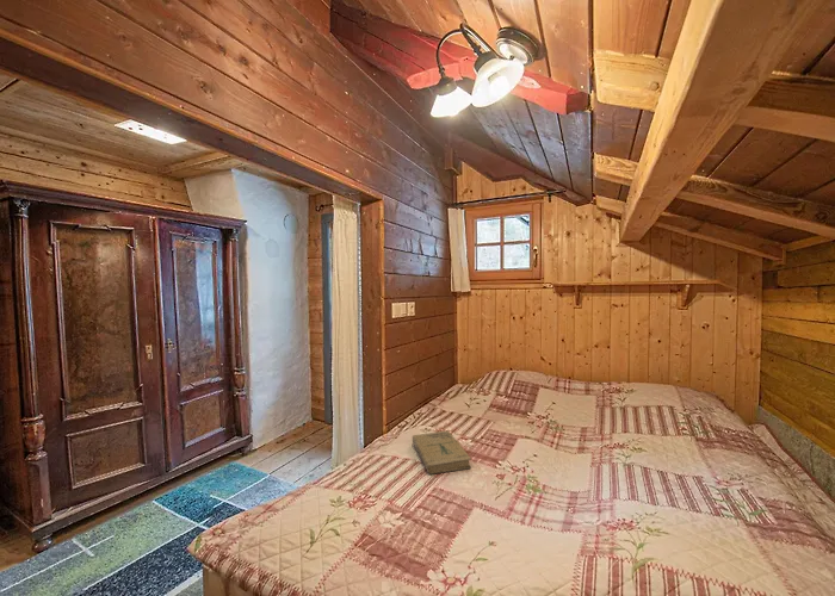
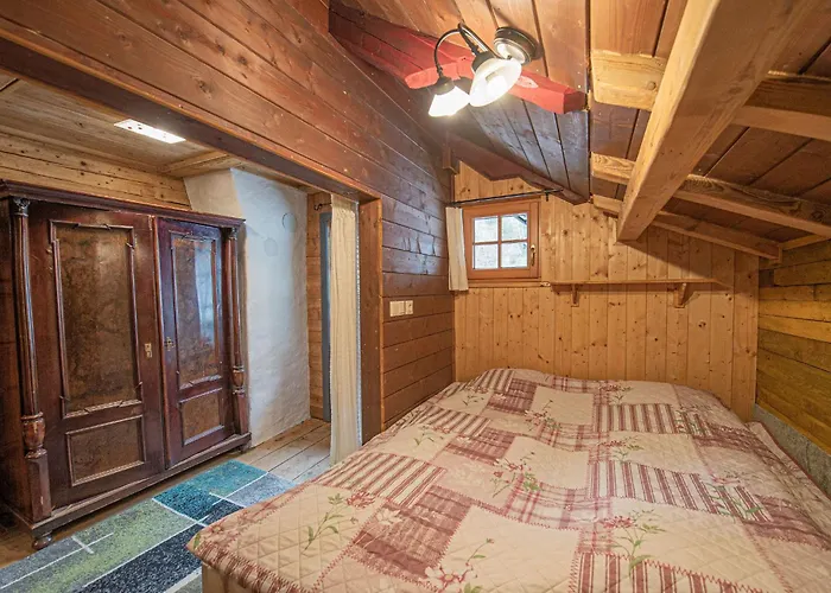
- book [412,429,472,474]
